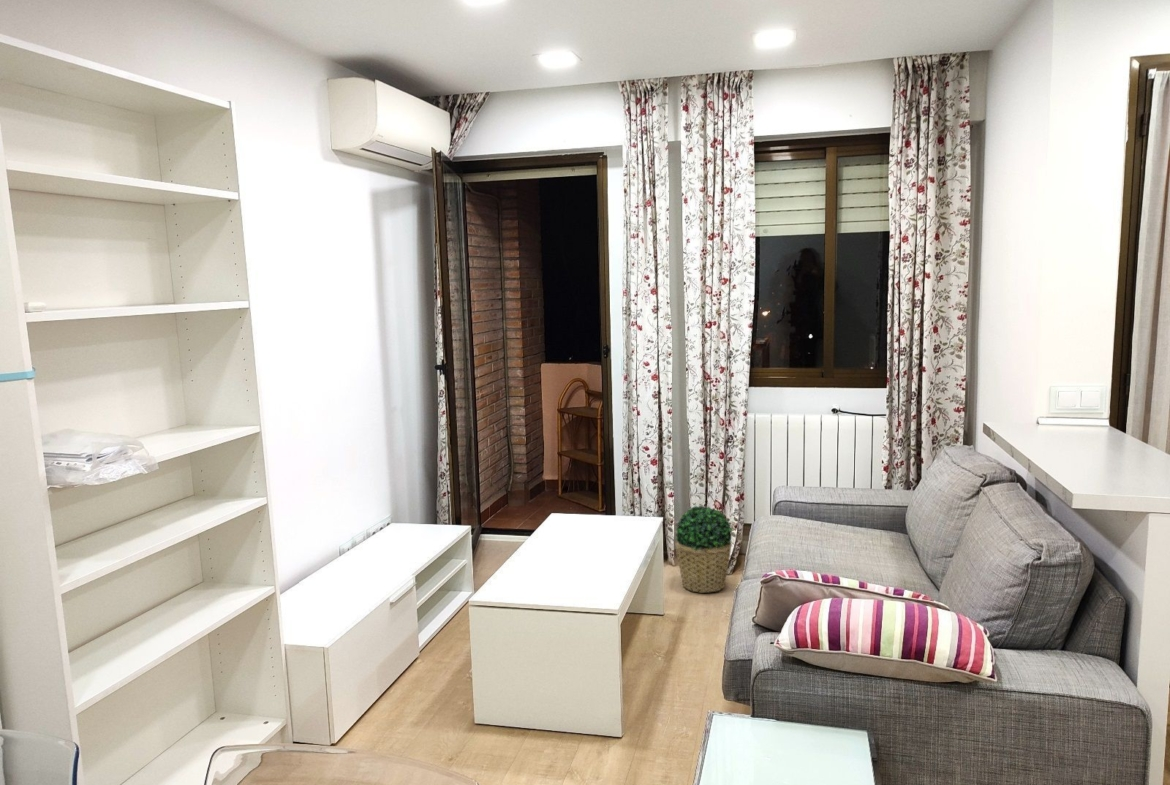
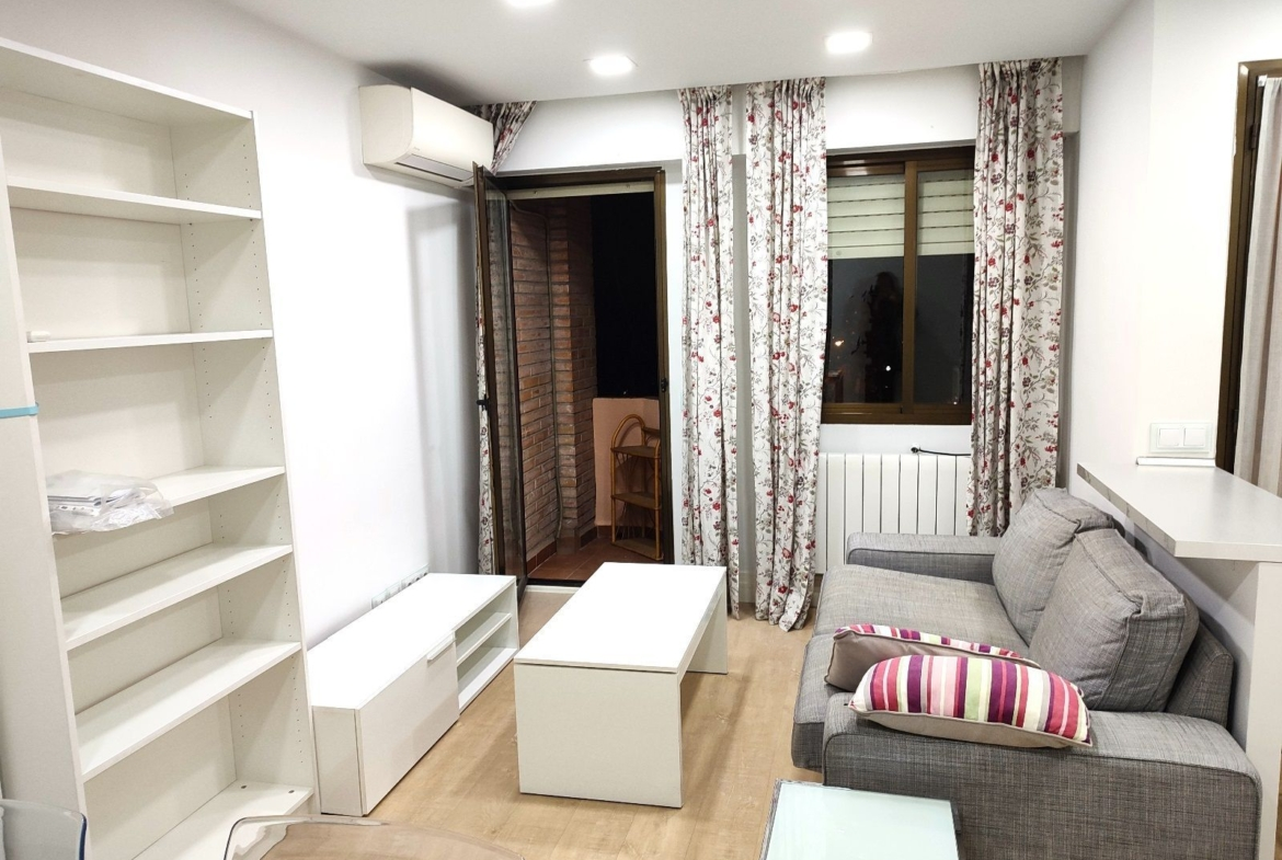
- potted plant [674,505,734,594]
